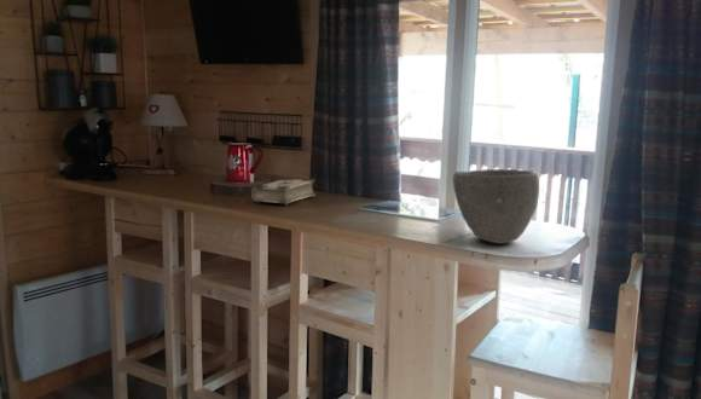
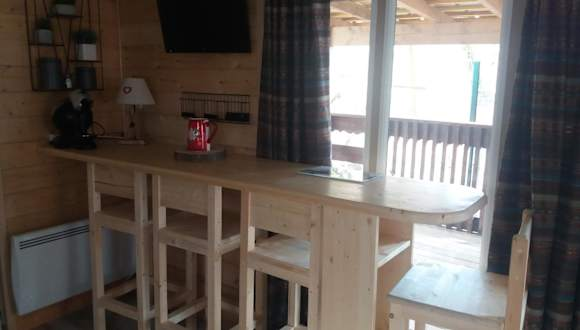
- bowl [452,168,540,244]
- book [250,177,317,207]
